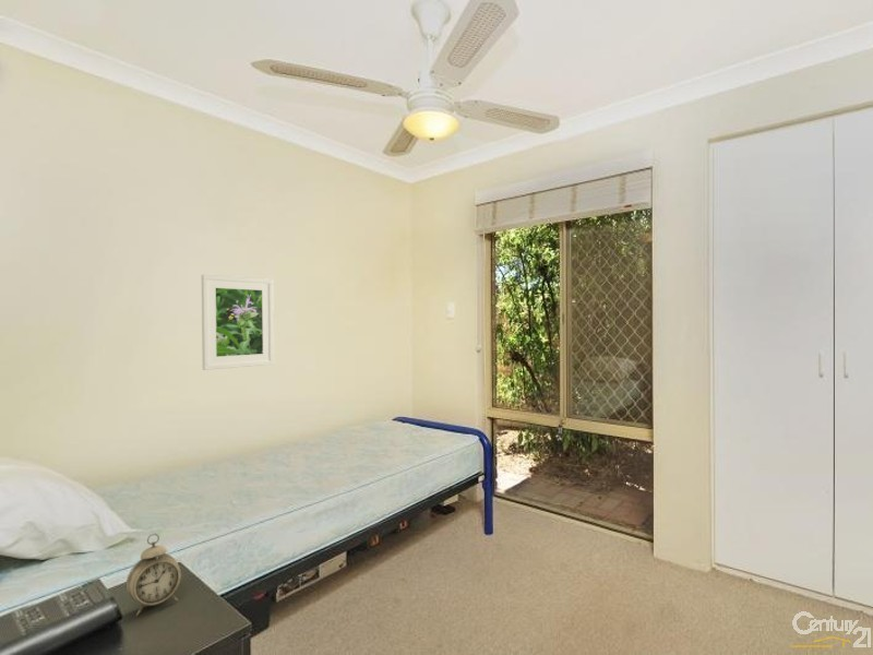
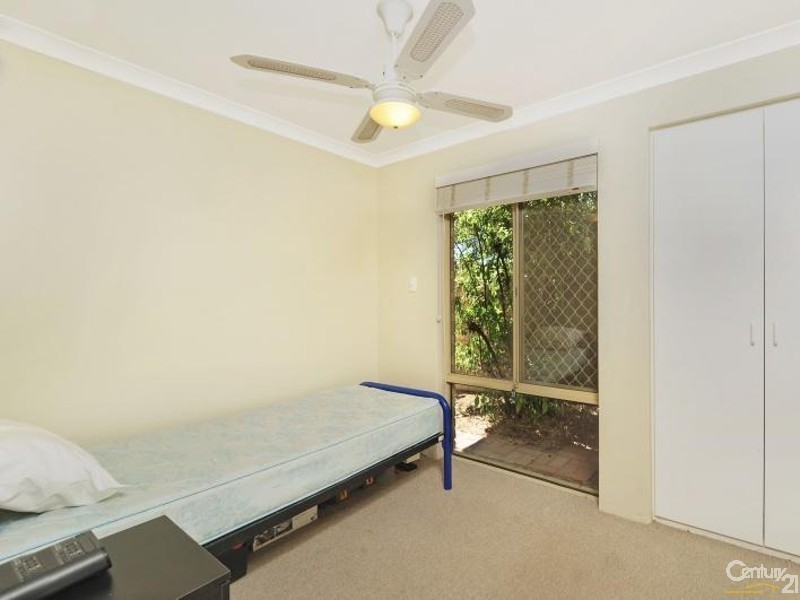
- alarm clock [125,533,182,617]
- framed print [201,273,275,371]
